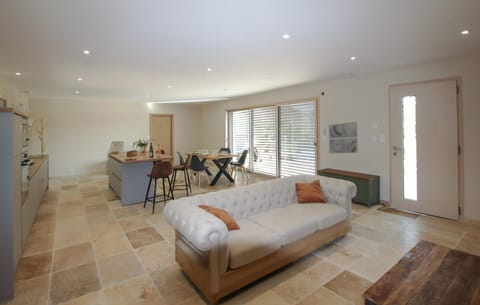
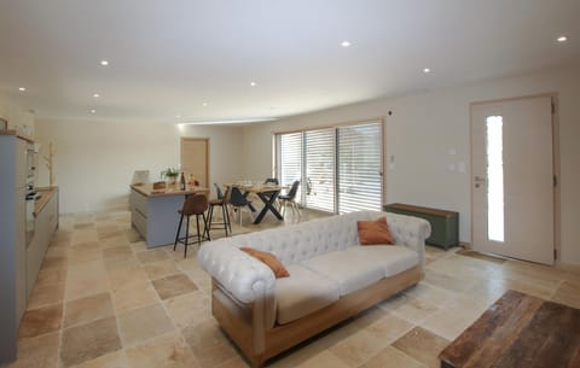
- wall art [328,121,359,154]
